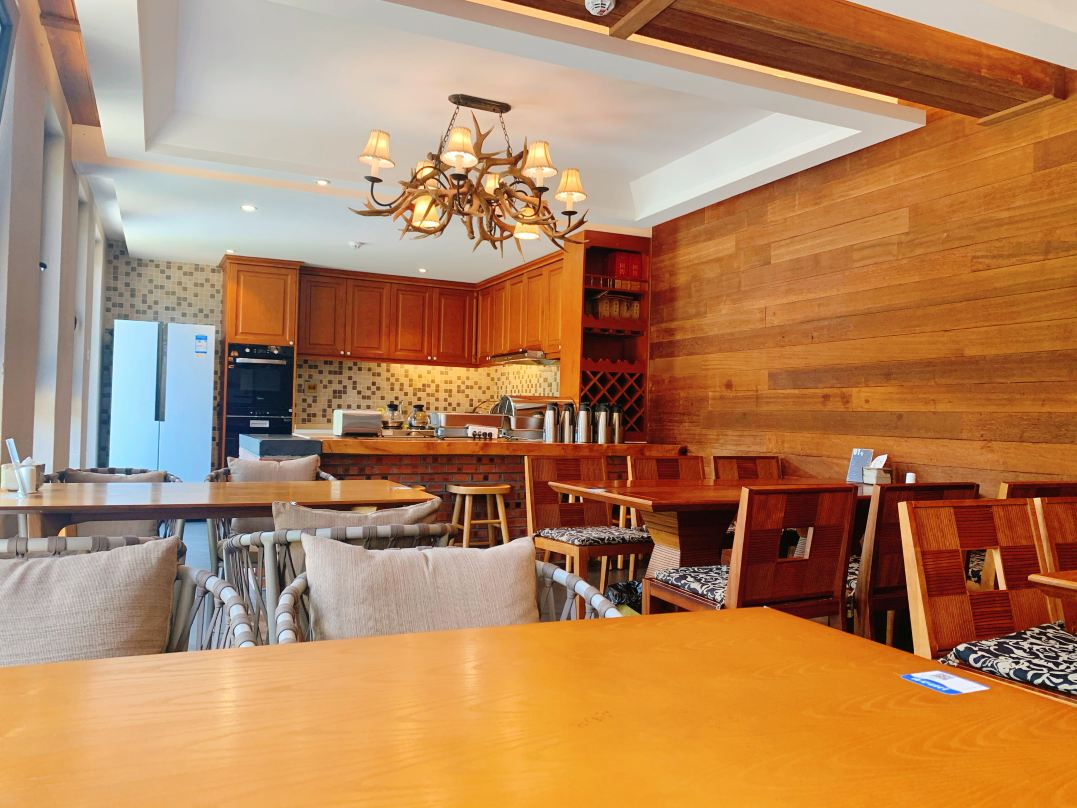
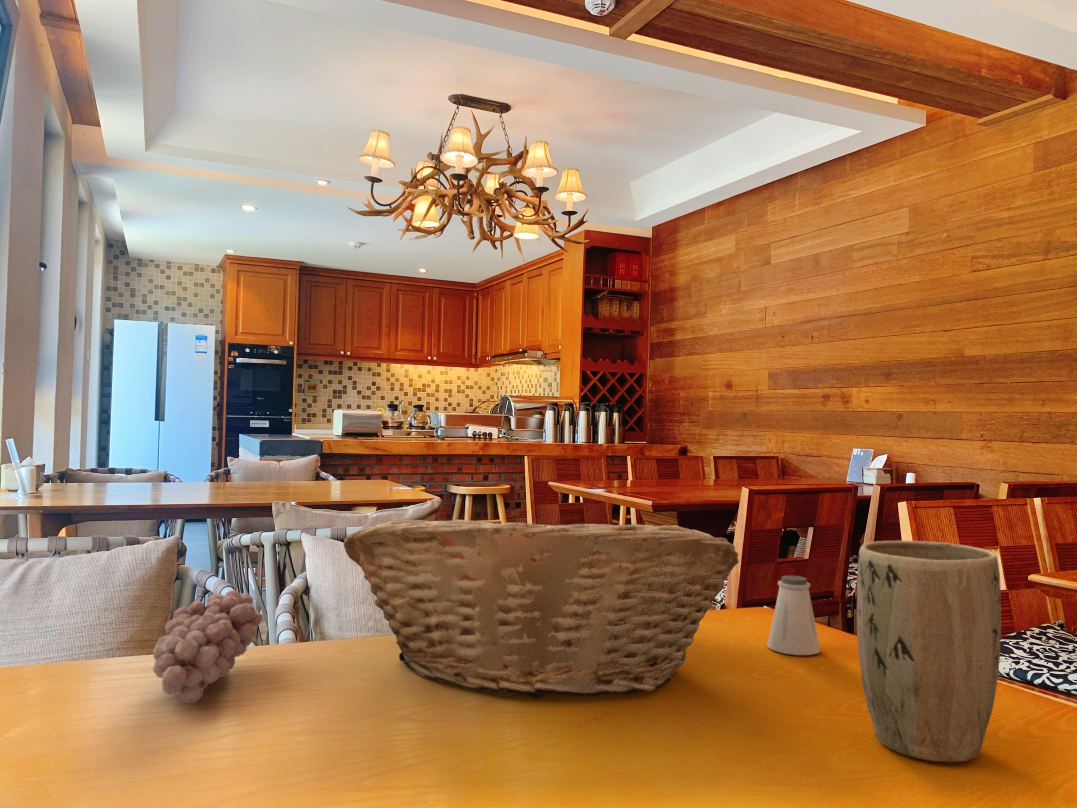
+ saltshaker [766,575,821,656]
+ fruit basket [343,518,740,699]
+ fruit [152,589,264,704]
+ plant pot [856,540,1002,763]
